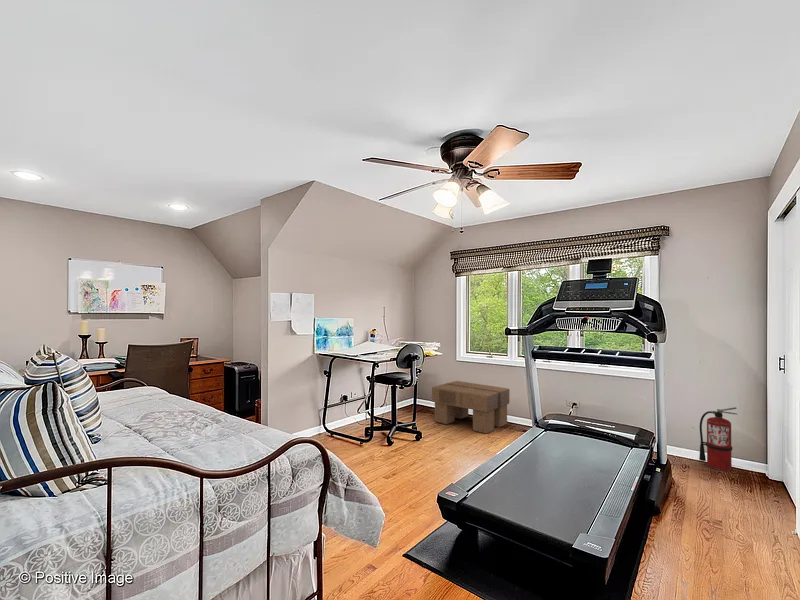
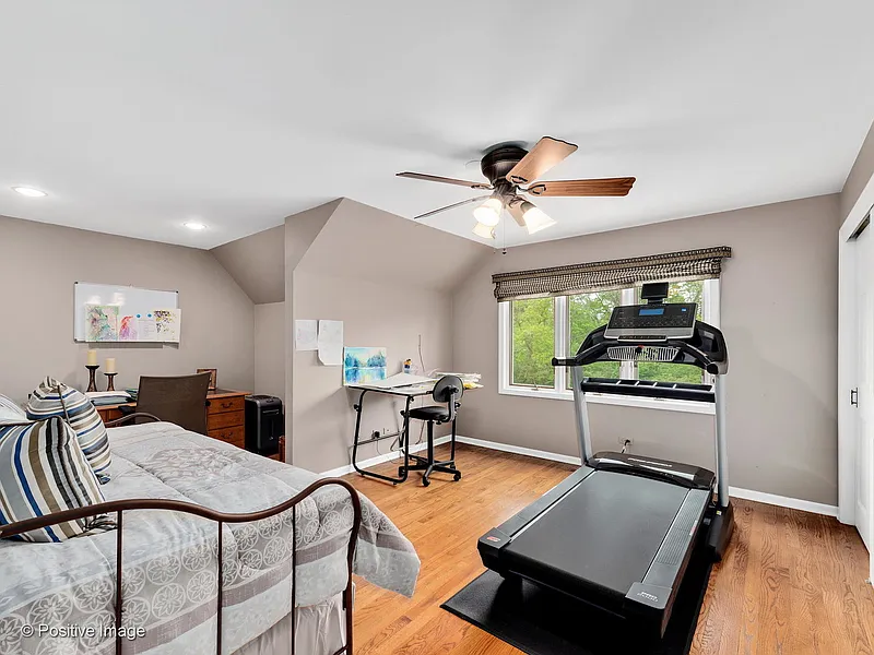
- fire extinguisher [698,406,738,472]
- footstool [431,380,510,435]
